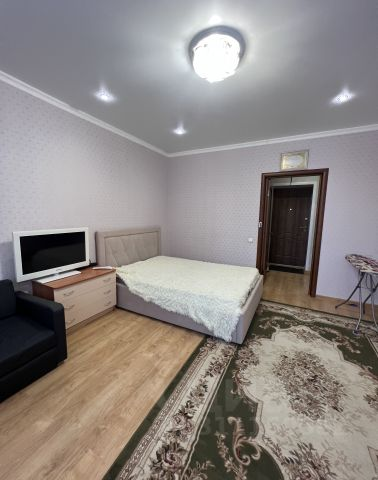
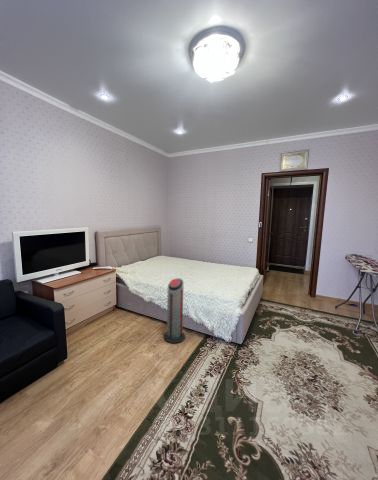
+ air purifier [163,277,186,344]
